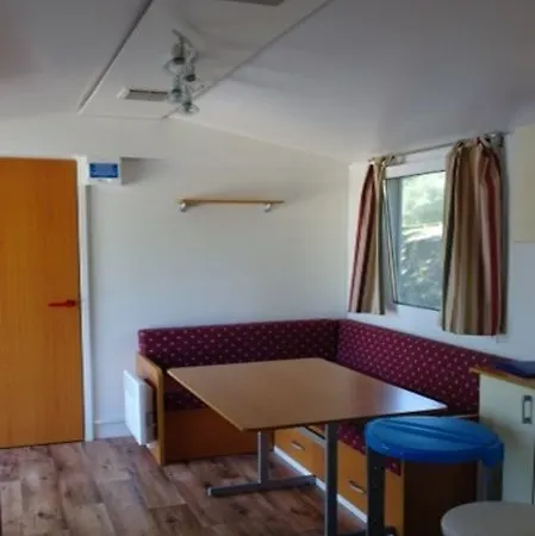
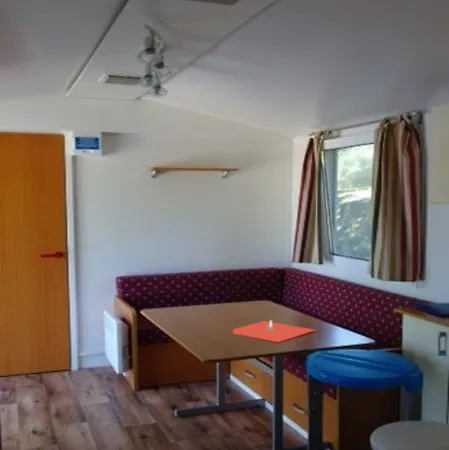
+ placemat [232,319,315,343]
